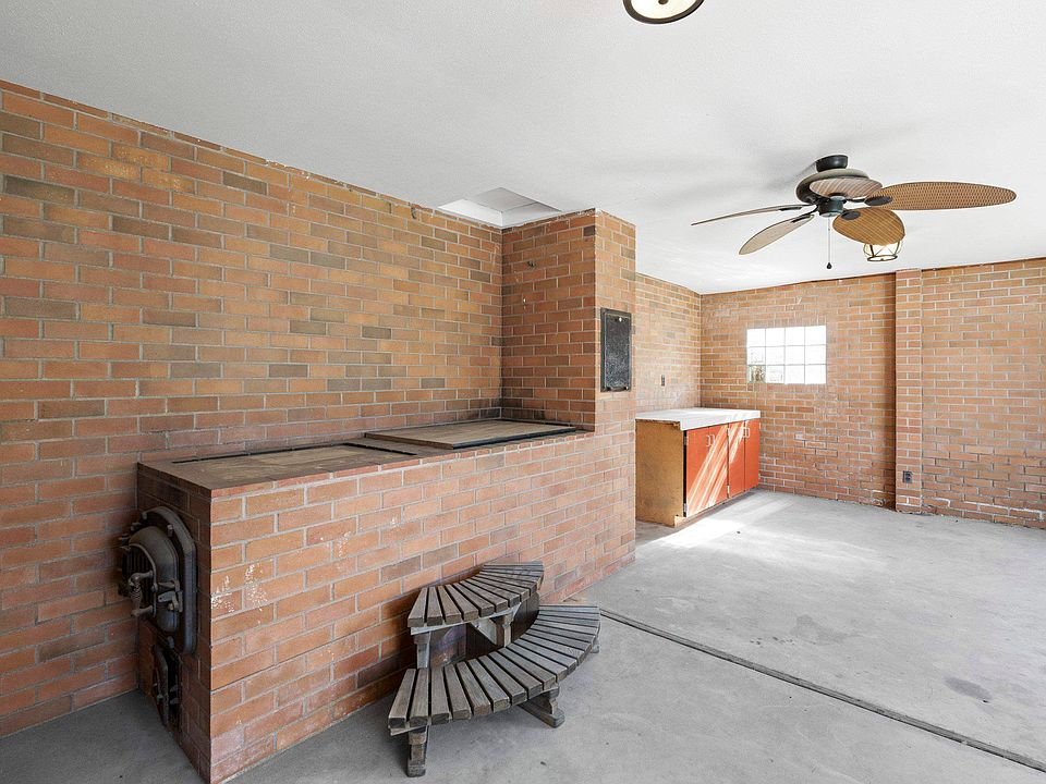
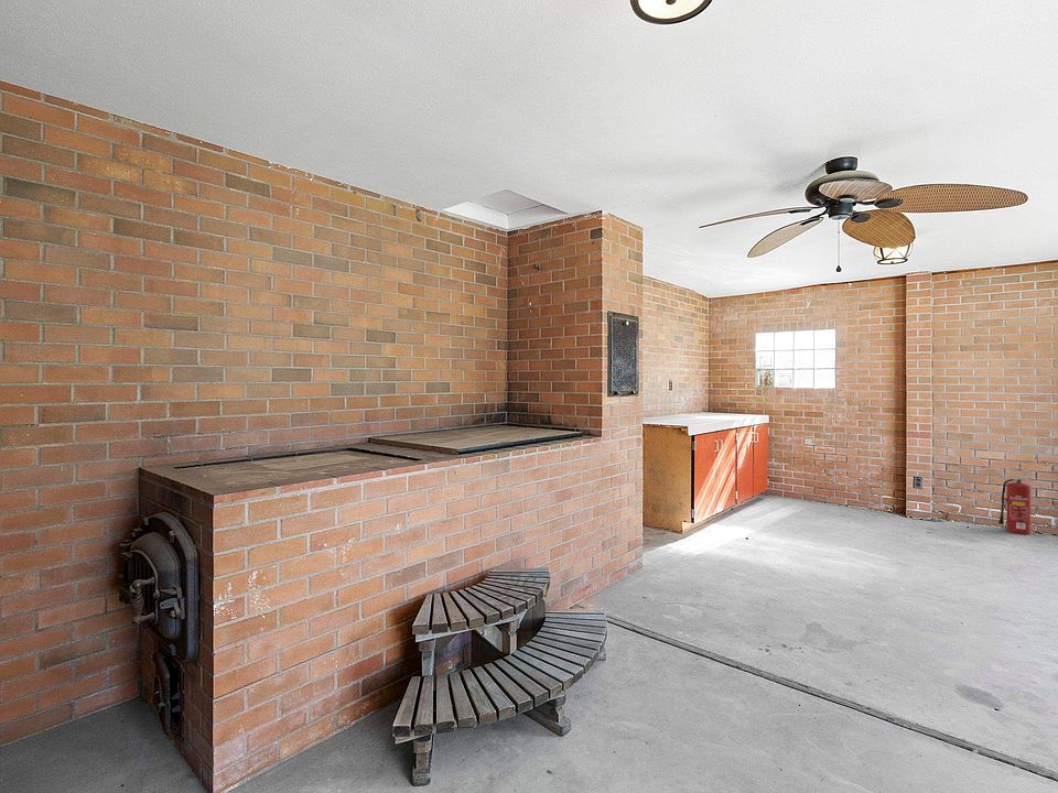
+ fire extinguisher [997,475,1034,535]
